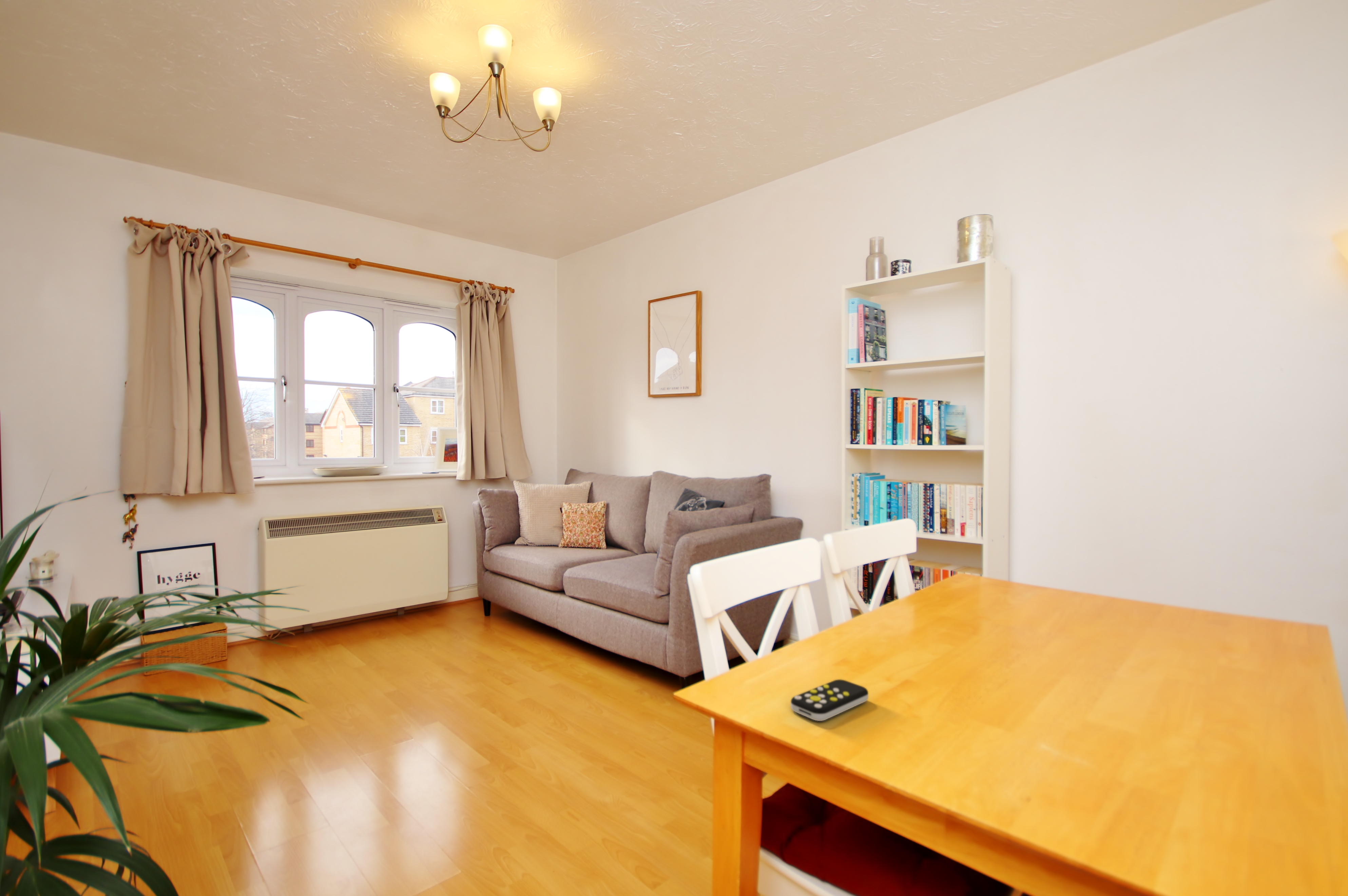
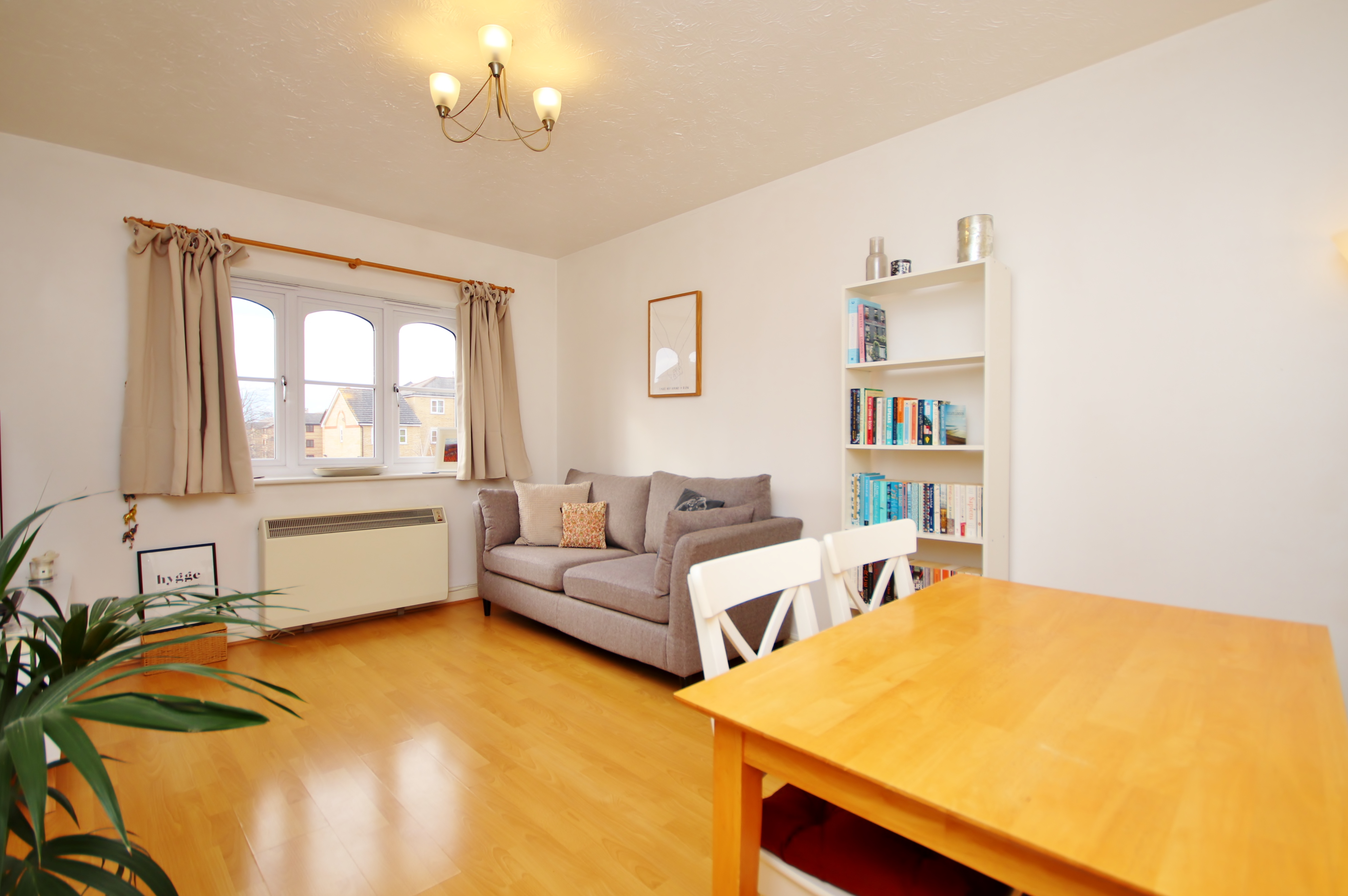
- remote control [790,679,869,721]
